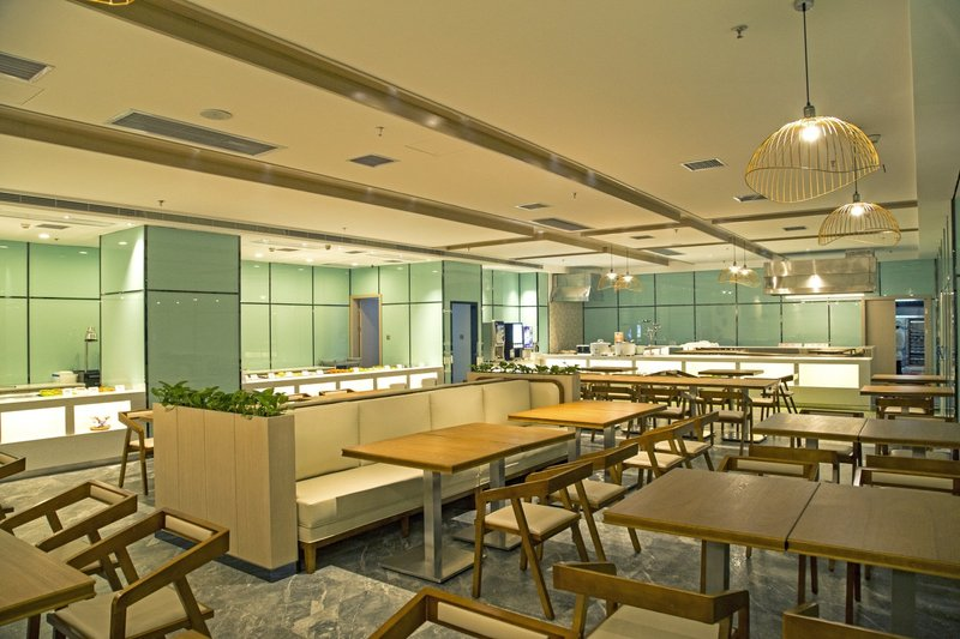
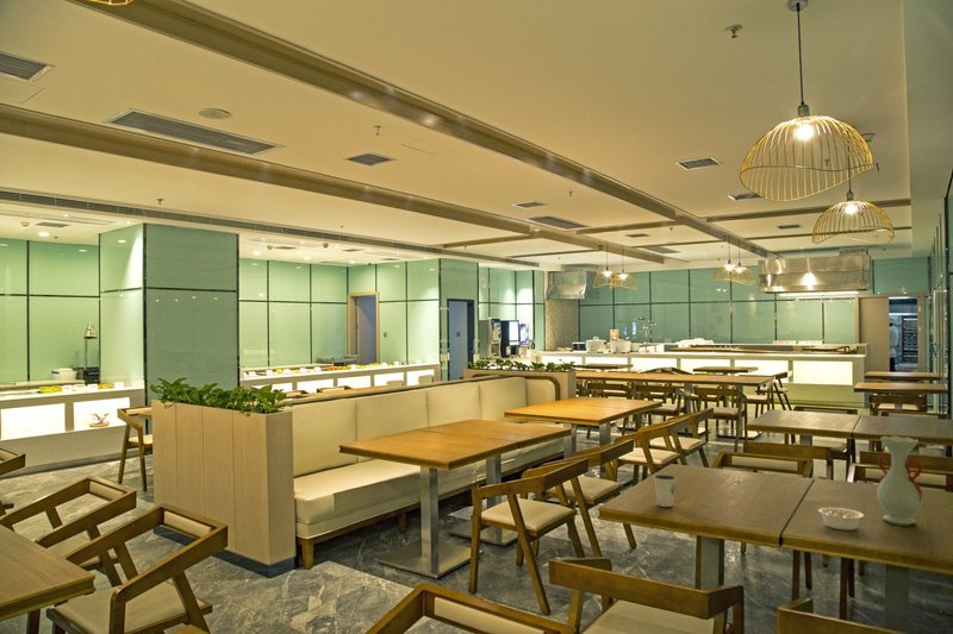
+ legume [817,507,866,532]
+ vase [876,434,924,527]
+ dixie cup [653,473,678,508]
